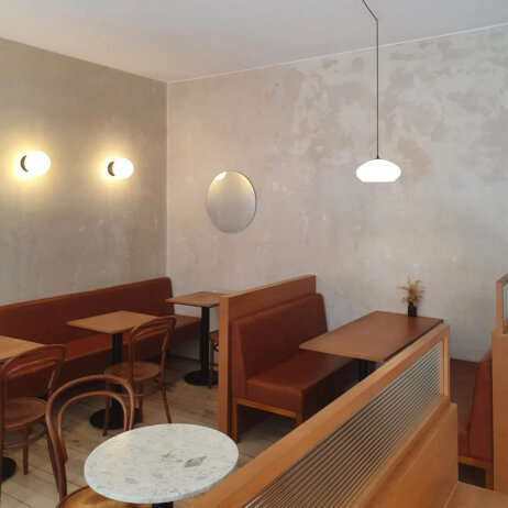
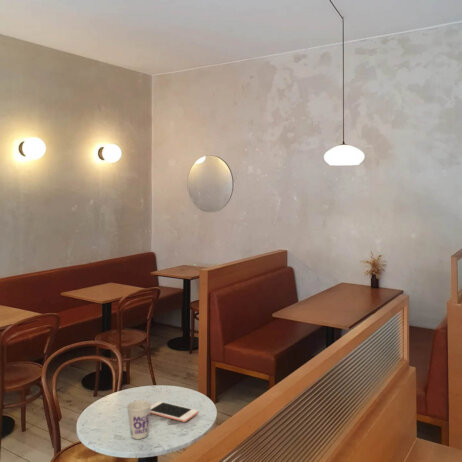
+ cup [126,399,152,440]
+ cell phone [150,400,199,423]
